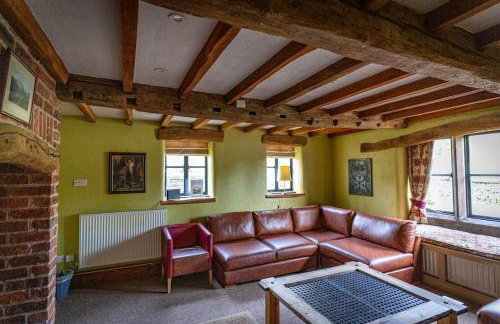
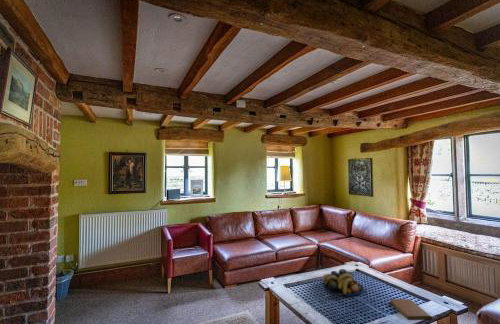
+ notebook [389,298,433,321]
+ fruit bowl [322,268,365,297]
